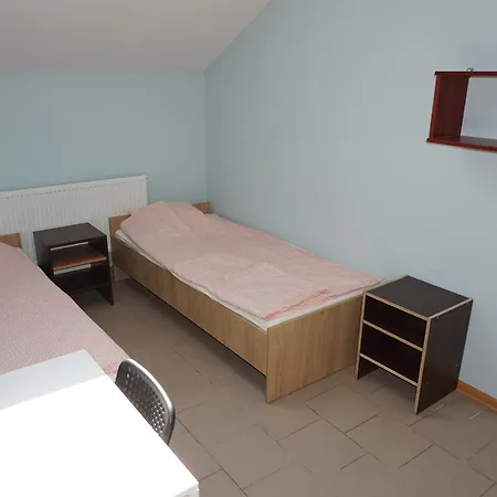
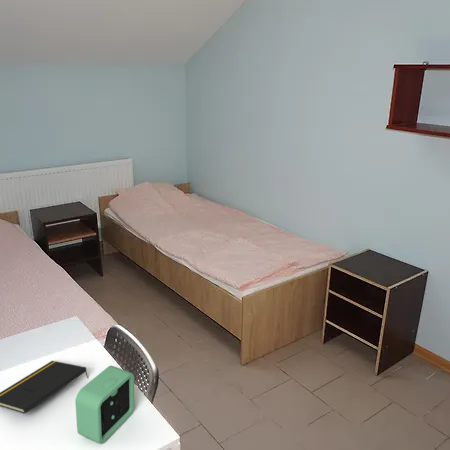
+ notepad [0,360,89,415]
+ alarm clock [75,365,135,445]
